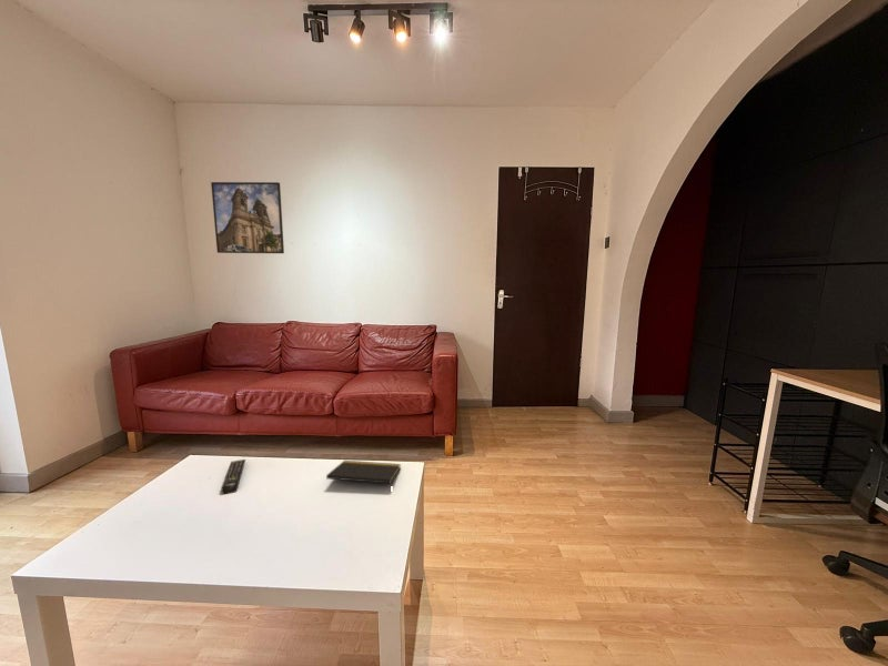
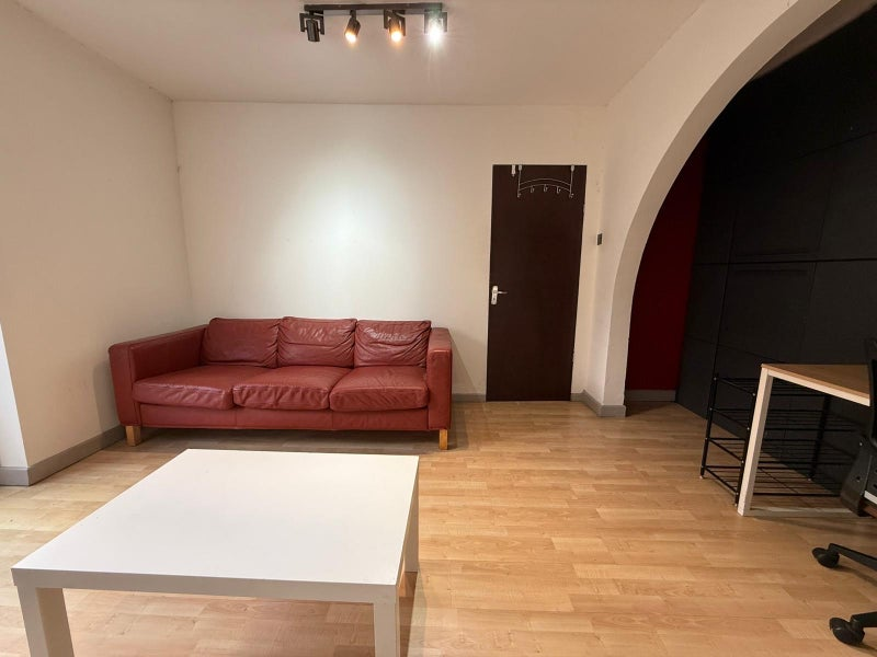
- remote control [220,458,246,495]
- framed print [210,181,285,254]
- notepad [325,460,402,485]
